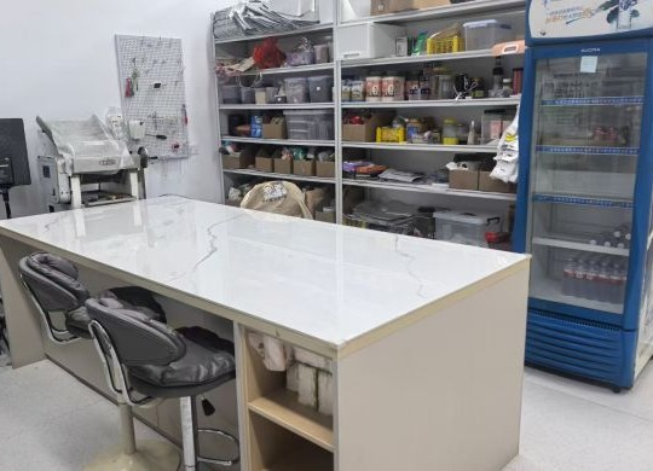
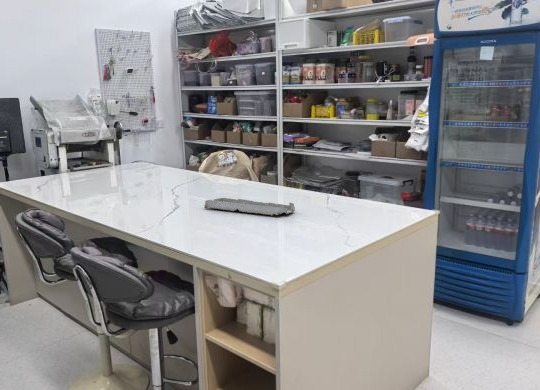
+ organizer tray [203,197,296,217]
